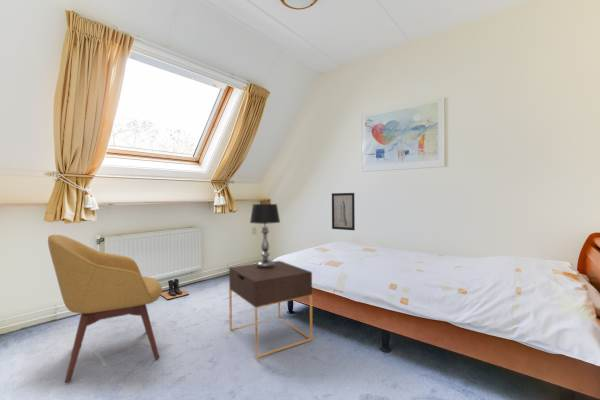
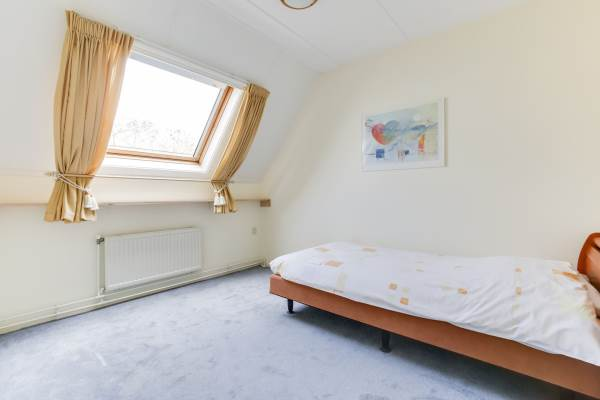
- boots [160,278,190,300]
- table lamp [249,203,281,268]
- nightstand [228,260,313,359]
- wall art [331,192,356,231]
- chair [47,234,163,384]
